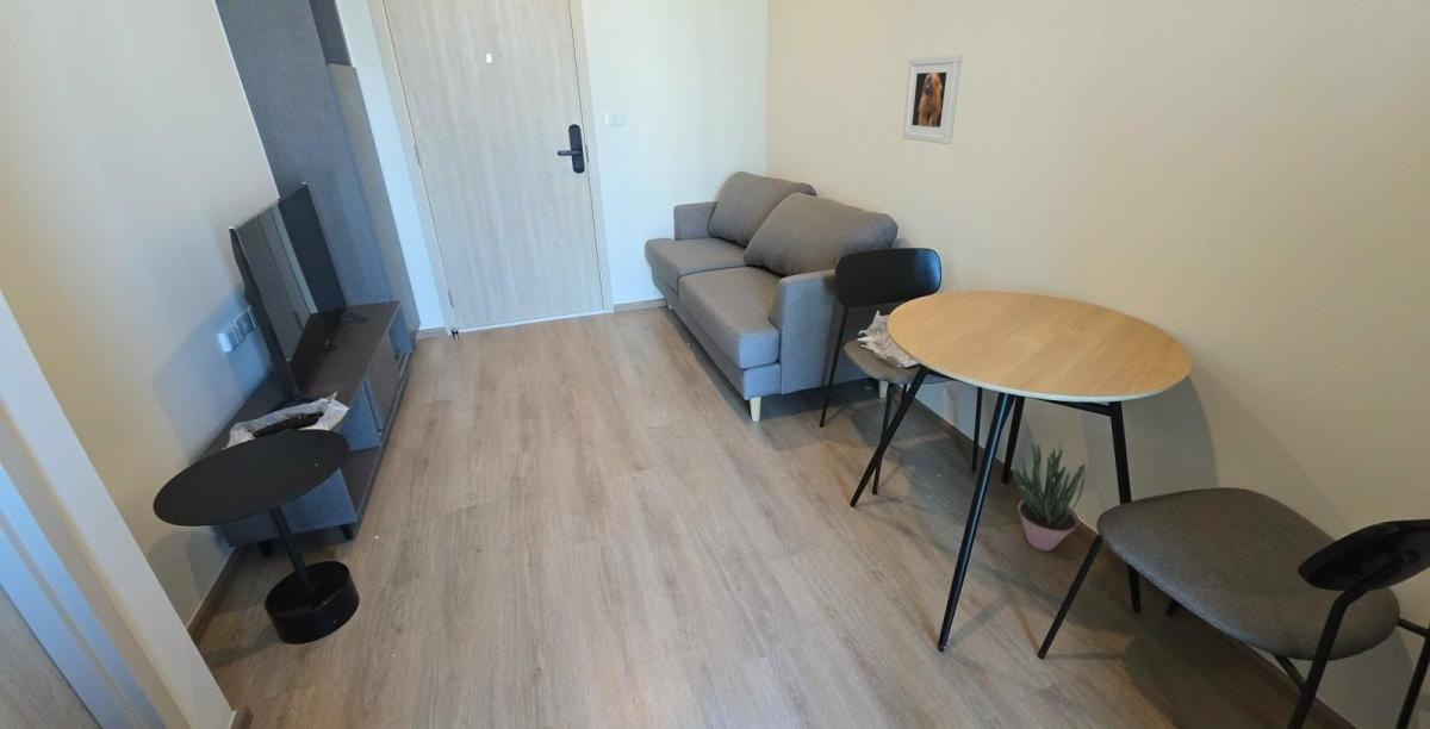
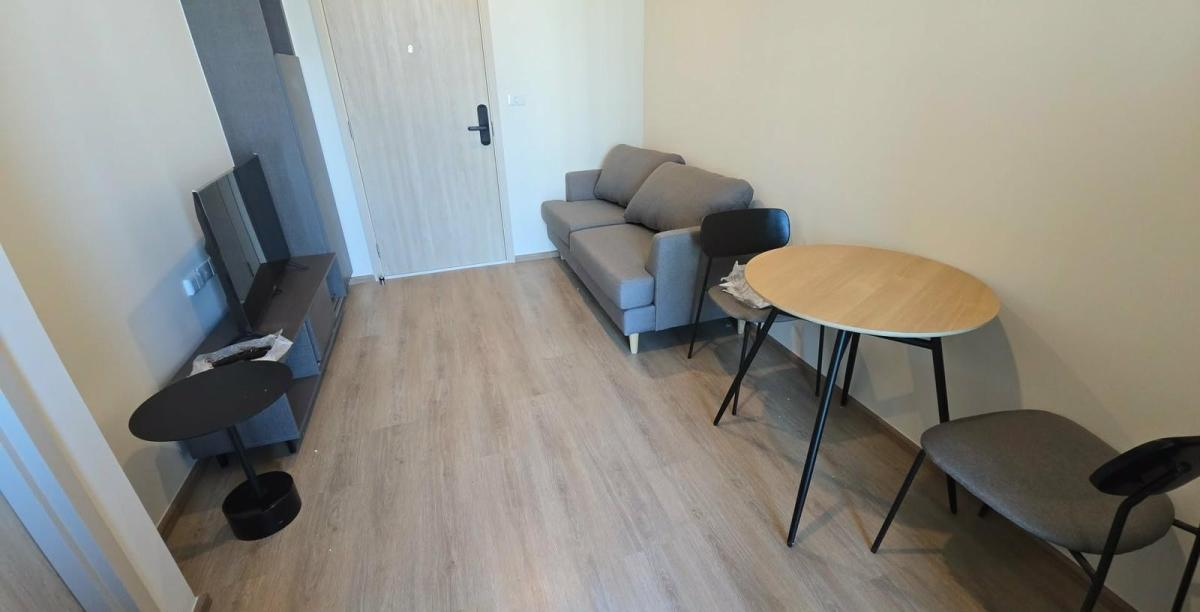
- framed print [901,54,963,145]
- potted plant [1012,437,1087,553]
